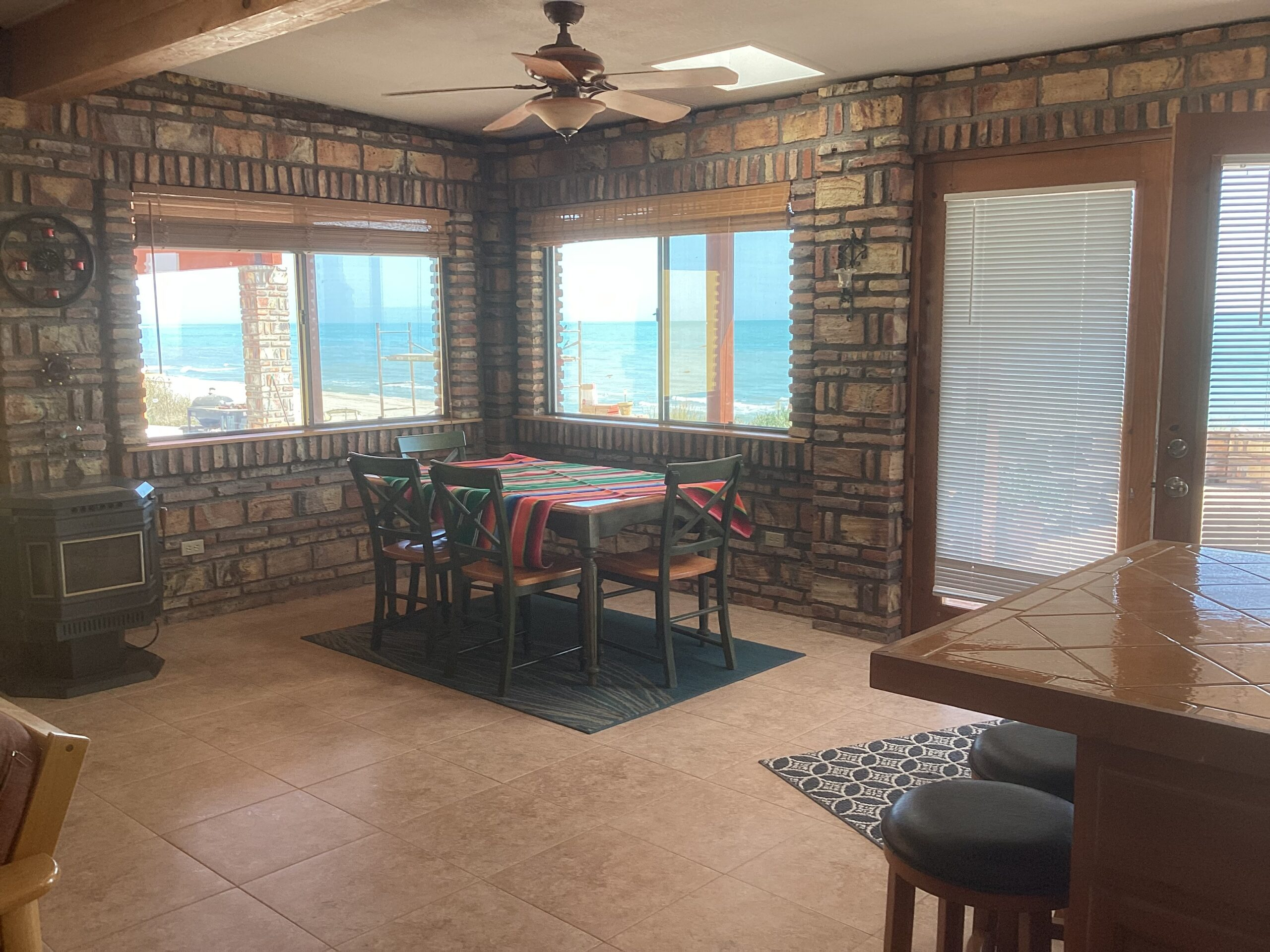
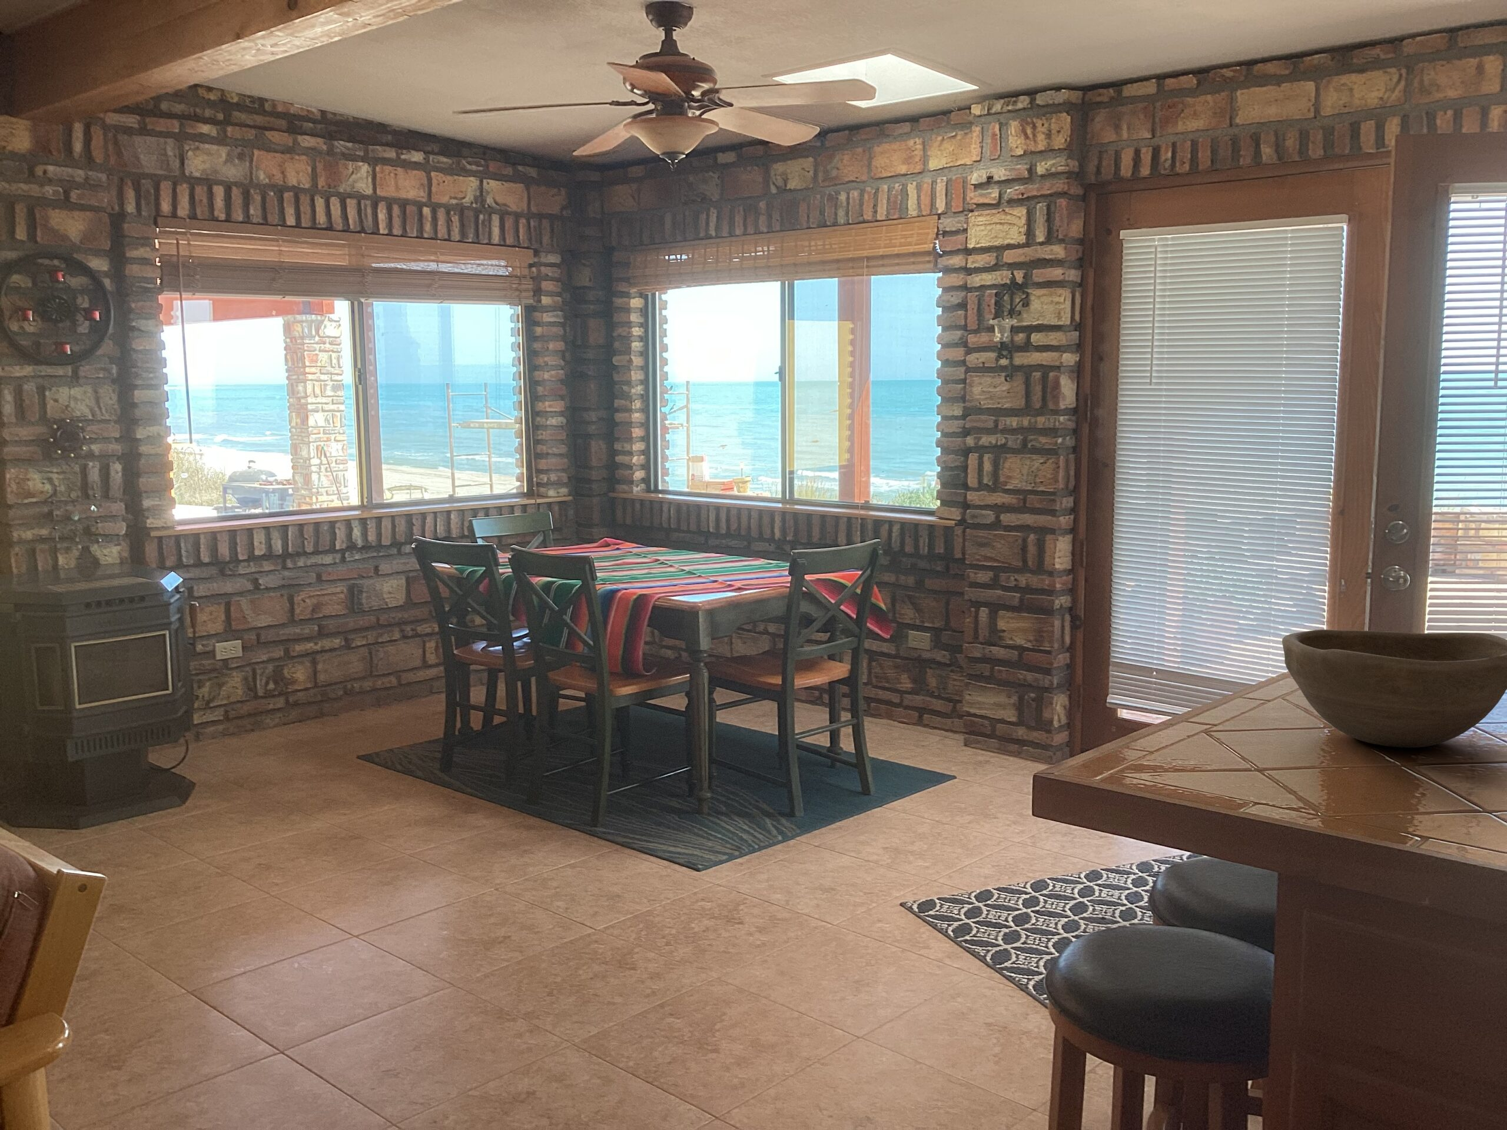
+ bowl [1282,629,1507,748]
